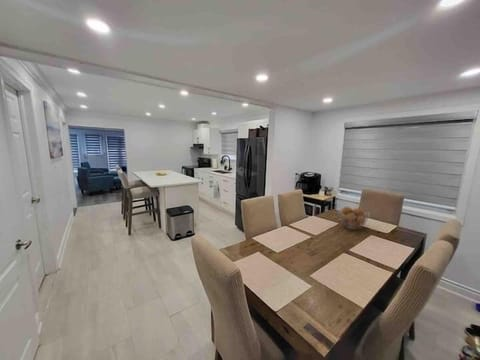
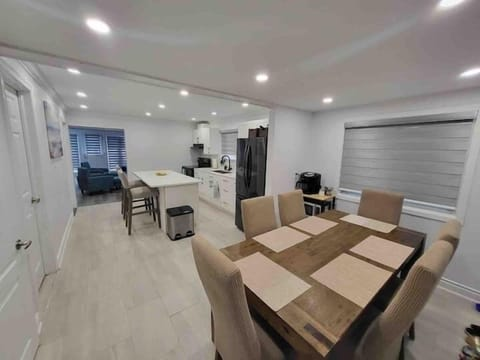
- fruit basket [337,206,370,231]
